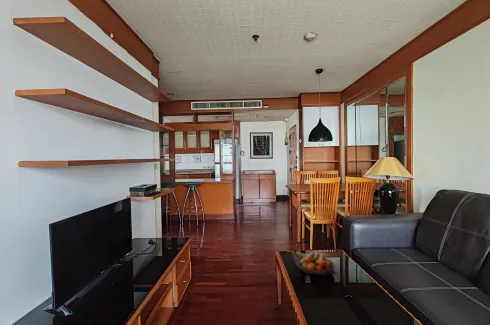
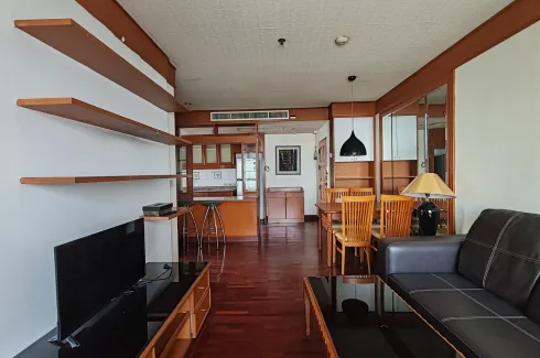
- fruit bowl [295,250,337,277]
